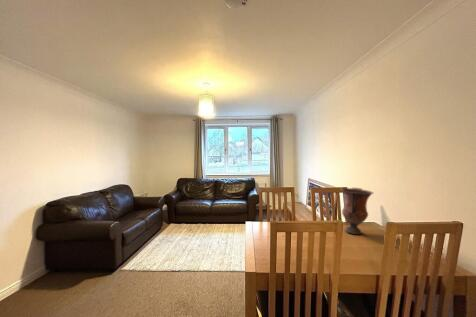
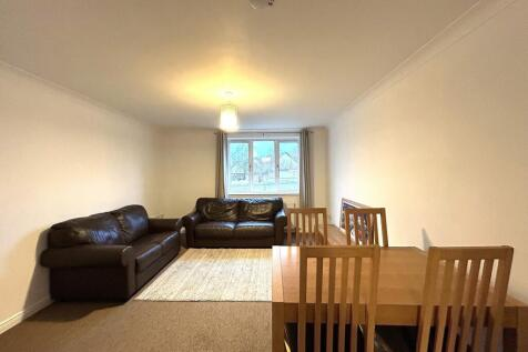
- vase [339,187,374,235]
